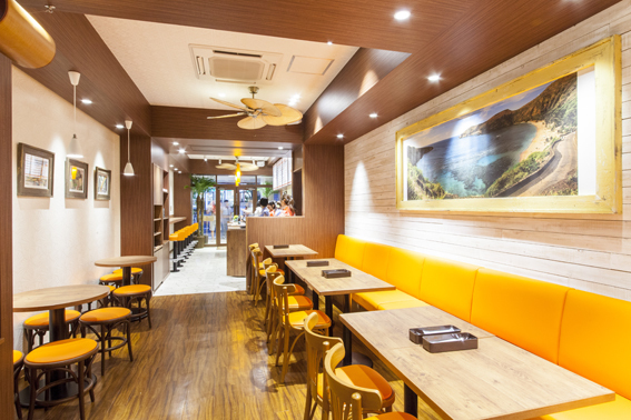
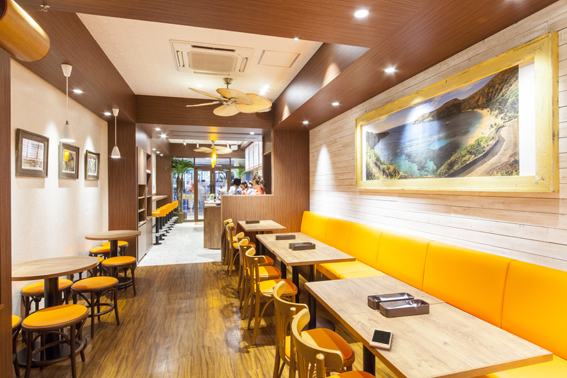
+ cell phone [369,327,393,351]
